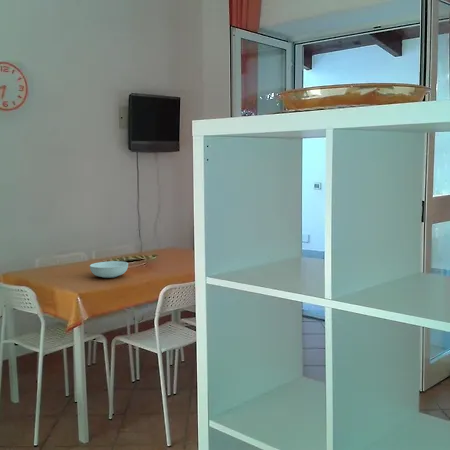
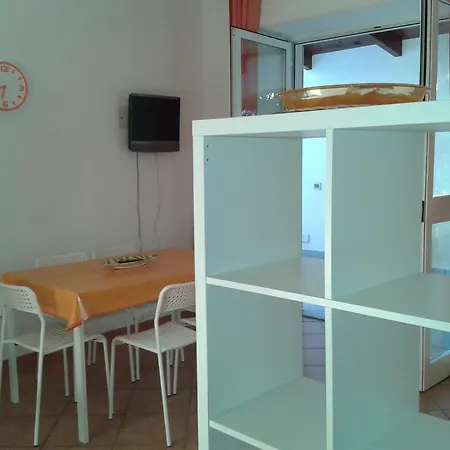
- serving bowl [89,260,129,279]
